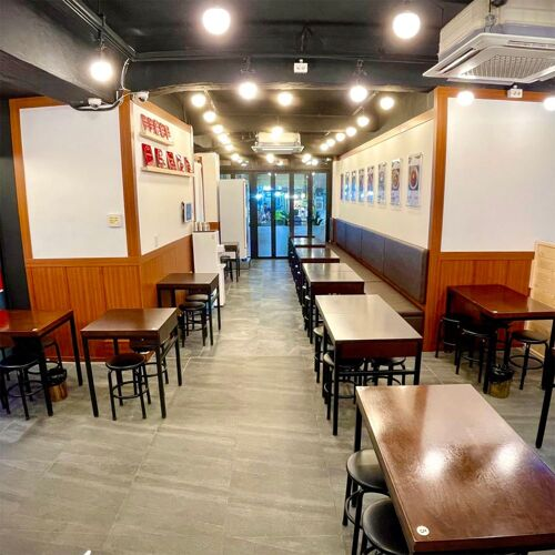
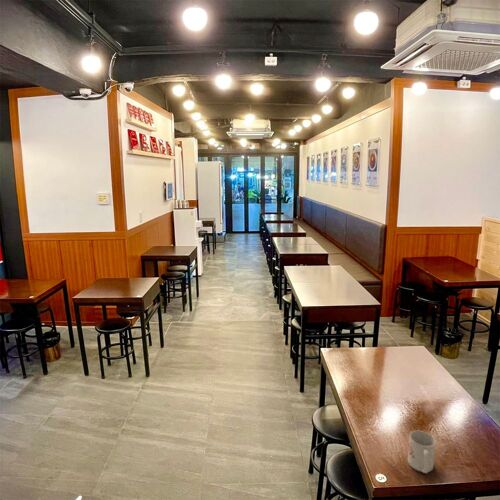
+ mug [407,430,437,474]
